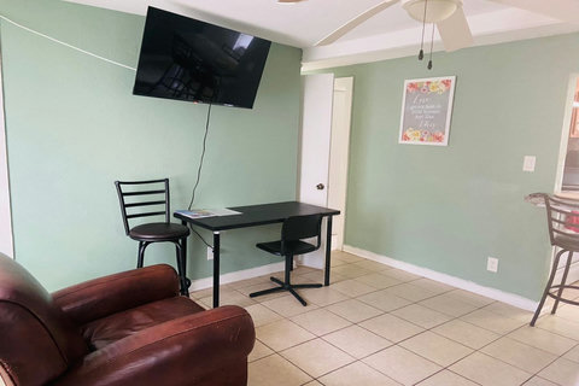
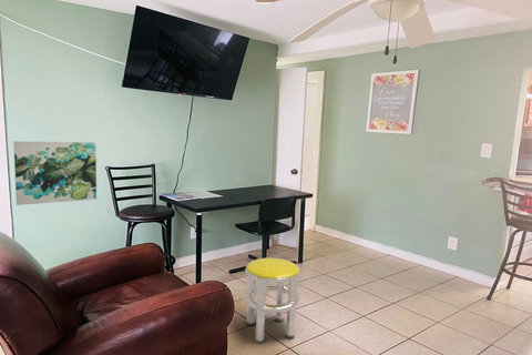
+ wall art [12,140,98,206]
+ stool [243,257,301,344]
